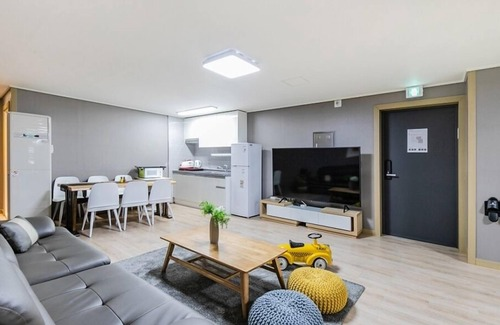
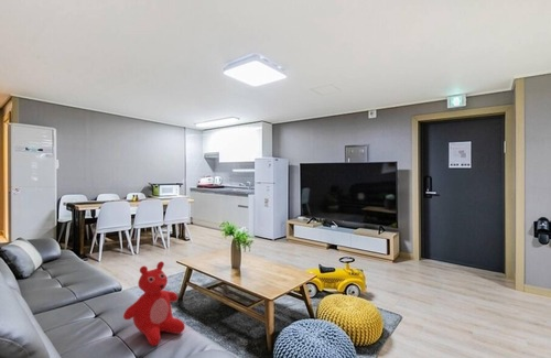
+ teddy bear [122,260,186,347]
